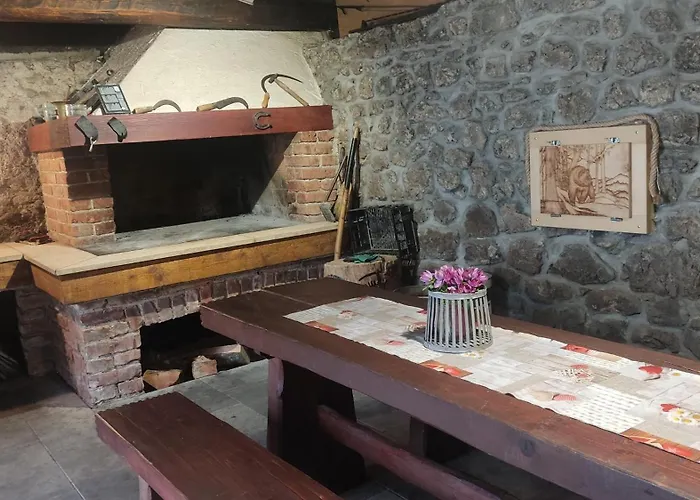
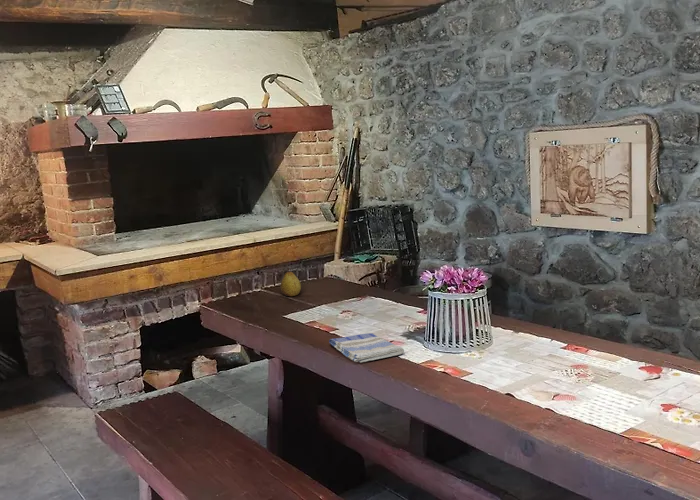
+ fruit [280,267,302,297]
+ dish towel [328,332,405,363]
